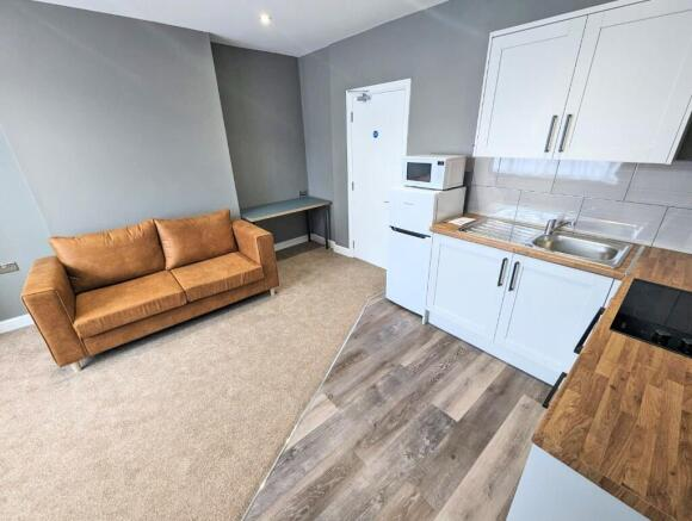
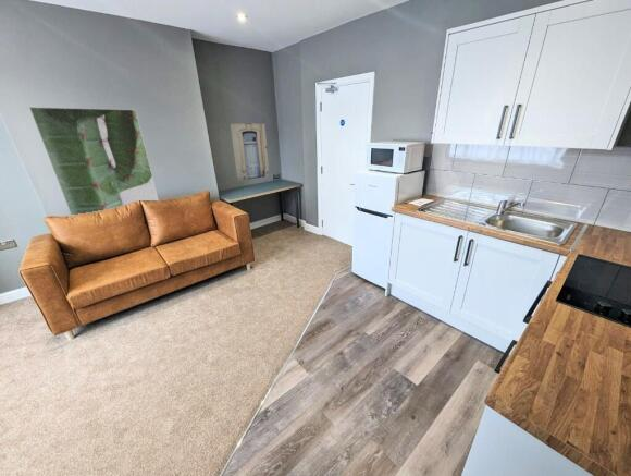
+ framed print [28,106,160,217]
+ wall art [230,123,270,182]
